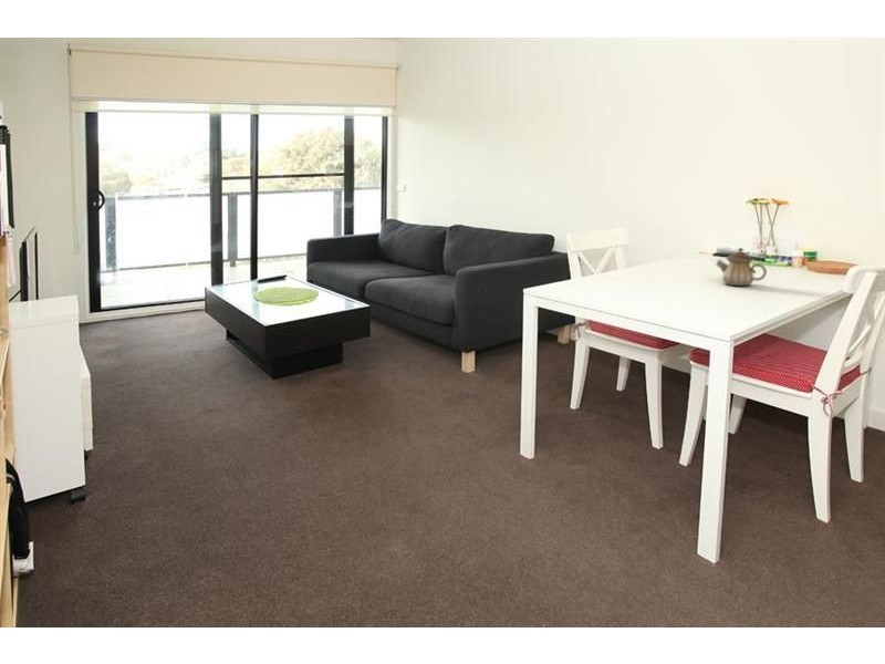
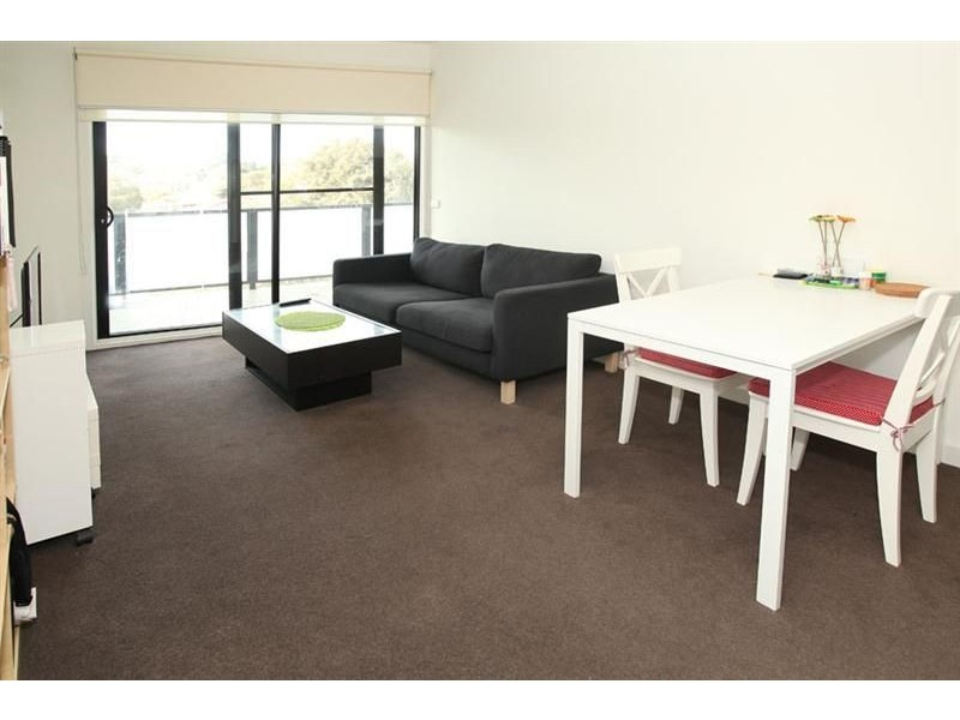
- teapot [716,247,768,287]
